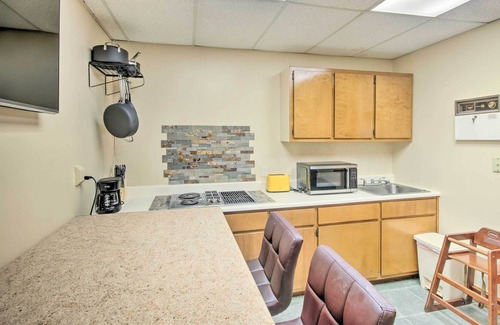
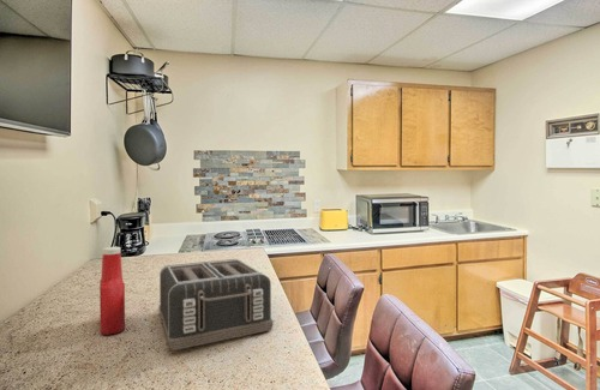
+ toaster [157,258,275,352]
+ soap bottle [98,246,126,336]
